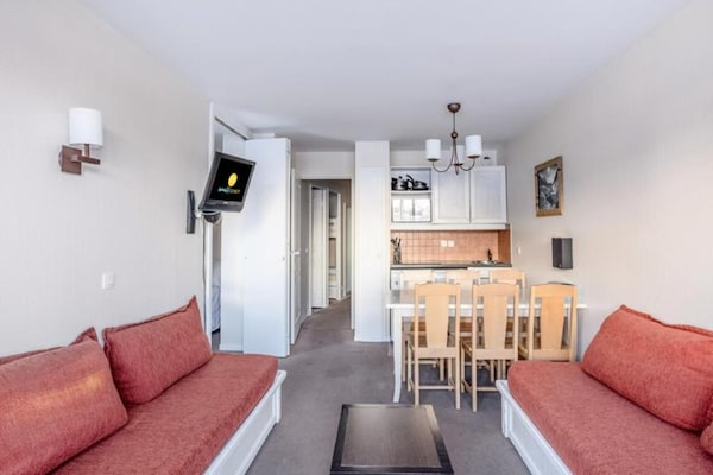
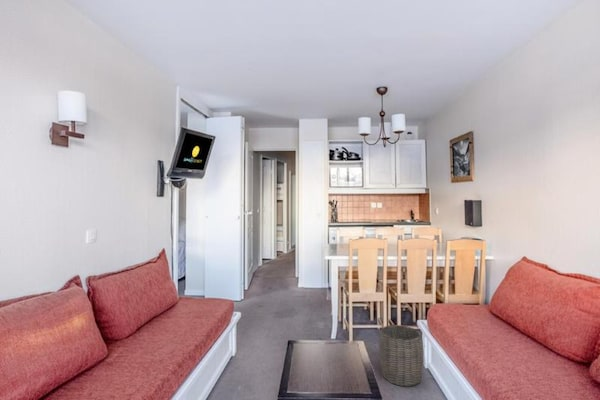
+ woven basket [378,324,425,387]
